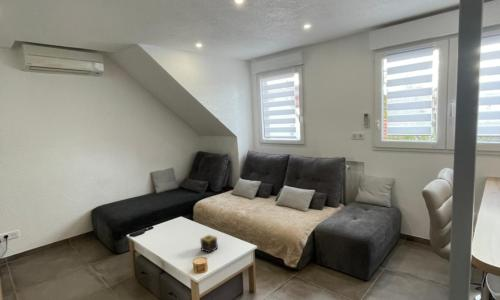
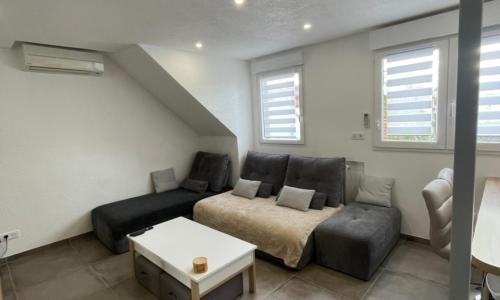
- candle [199,234,219,254]
